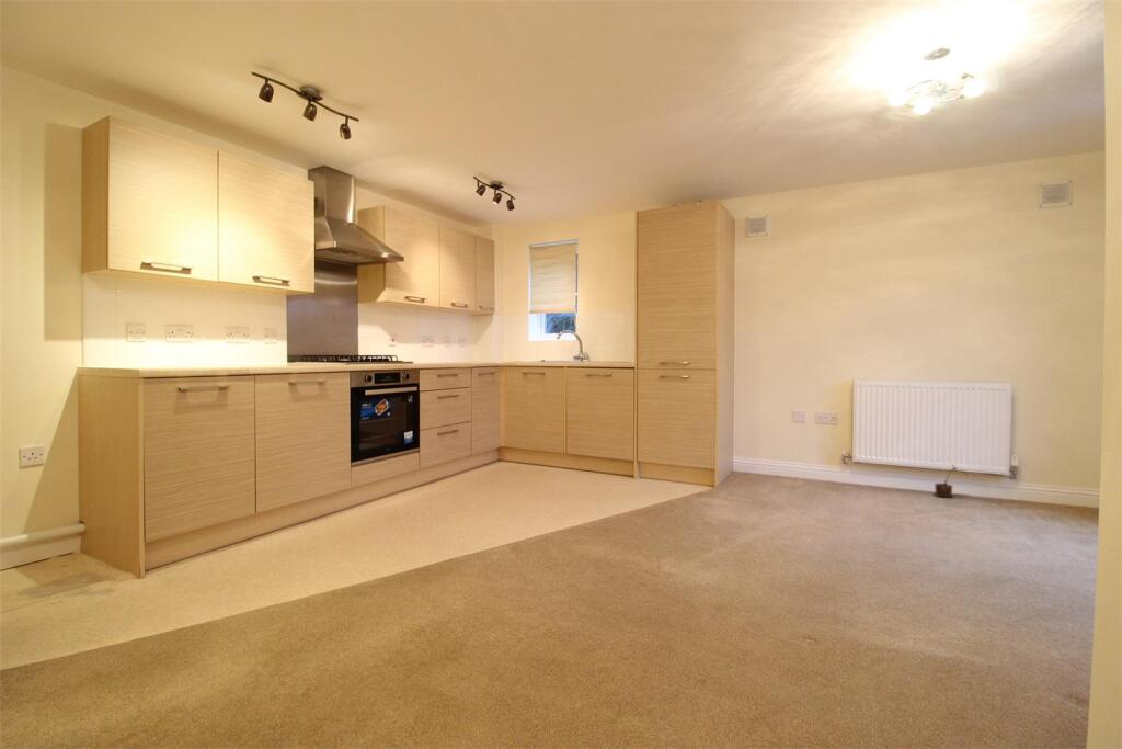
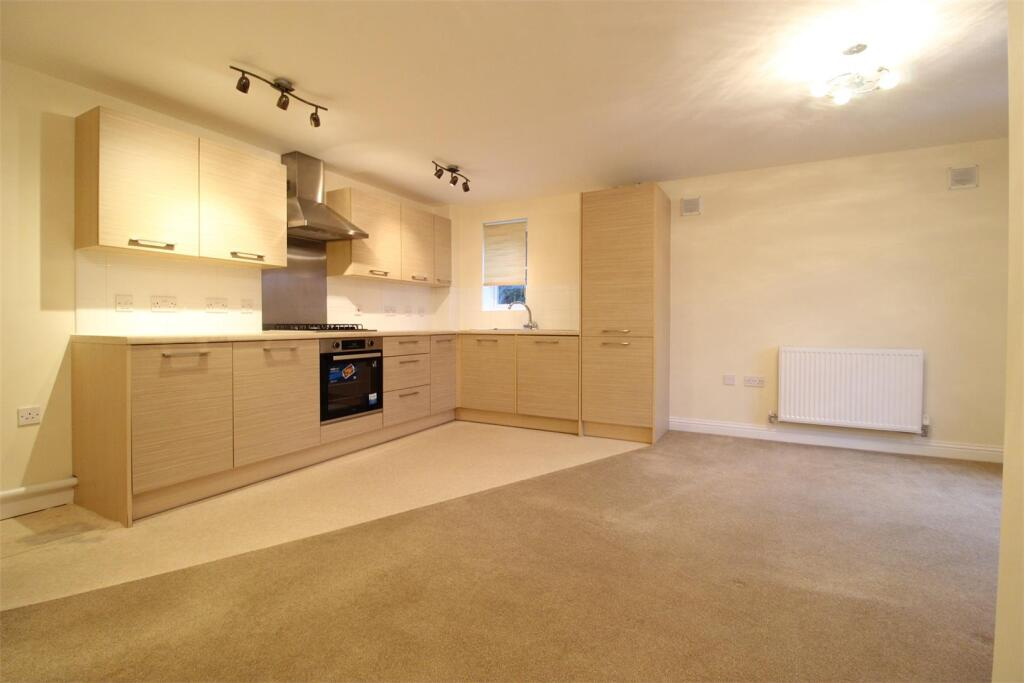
- potted plant [932,463,969,498]
